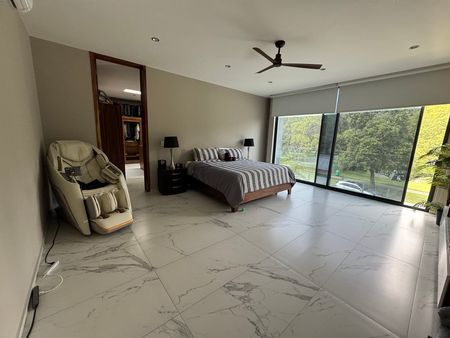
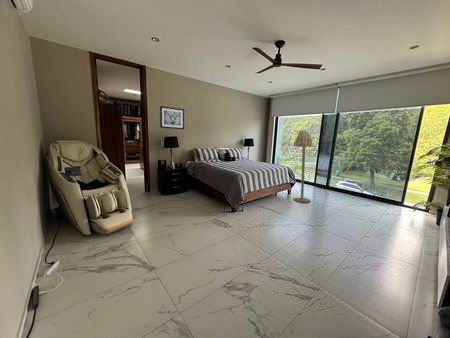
+ wall art [159,105,185,130]
+ floor lamp [293,128,314,204]
